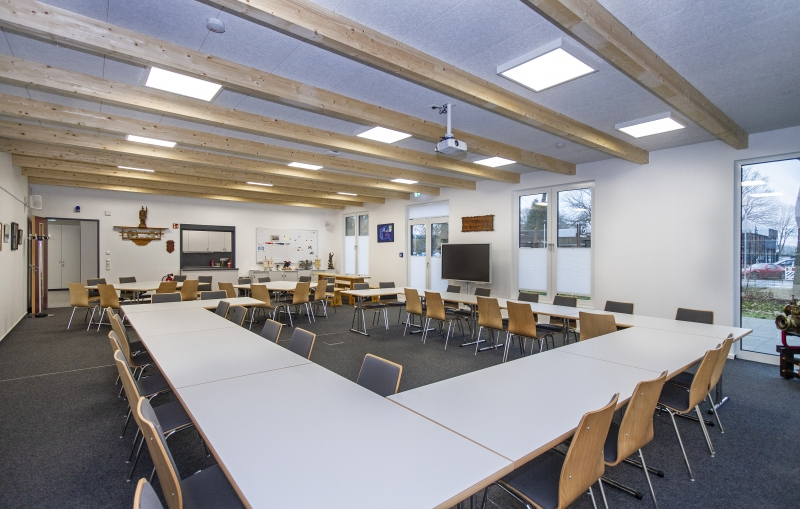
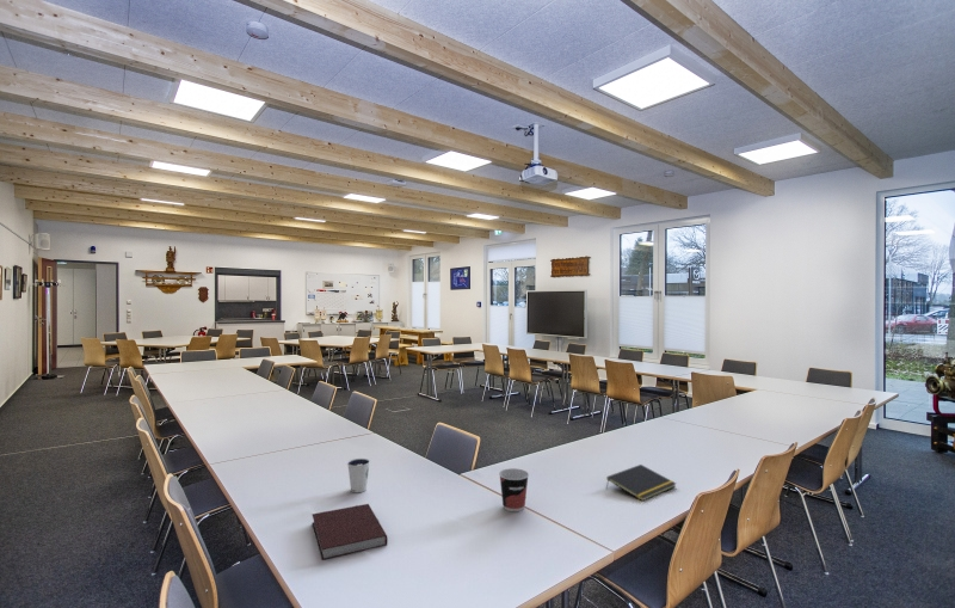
+ notepad [605,463,677,502]
+ dixie cup [346,457,371,493]
+ cup [498,467,530,512]
+ notebook [312,503,389,561]
